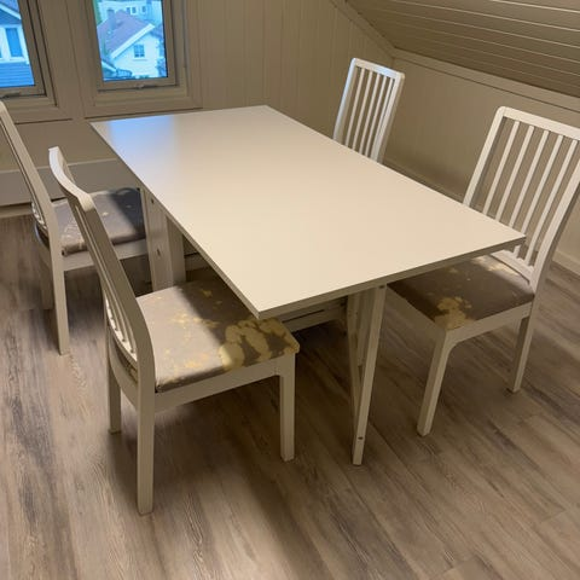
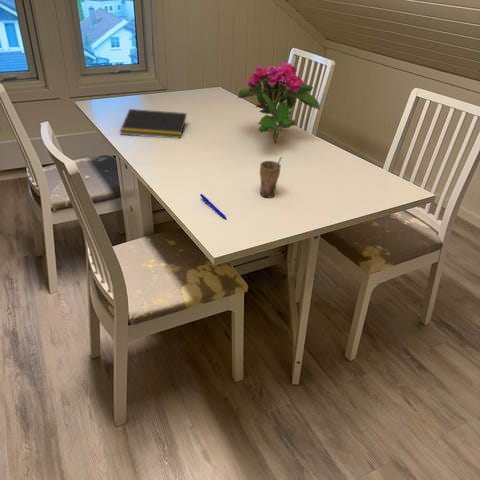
+ flower [237,60,321,144]
+ pen [199,193,227,220]
+ notepad [119,108,187,139]
+ cup [259,156,283,199]
